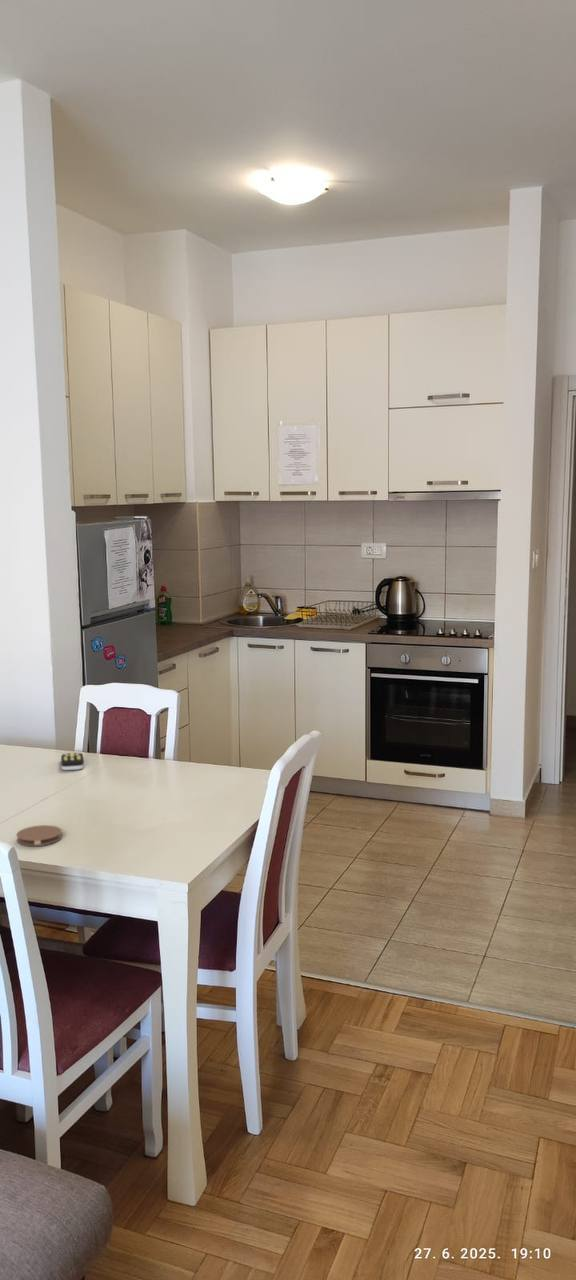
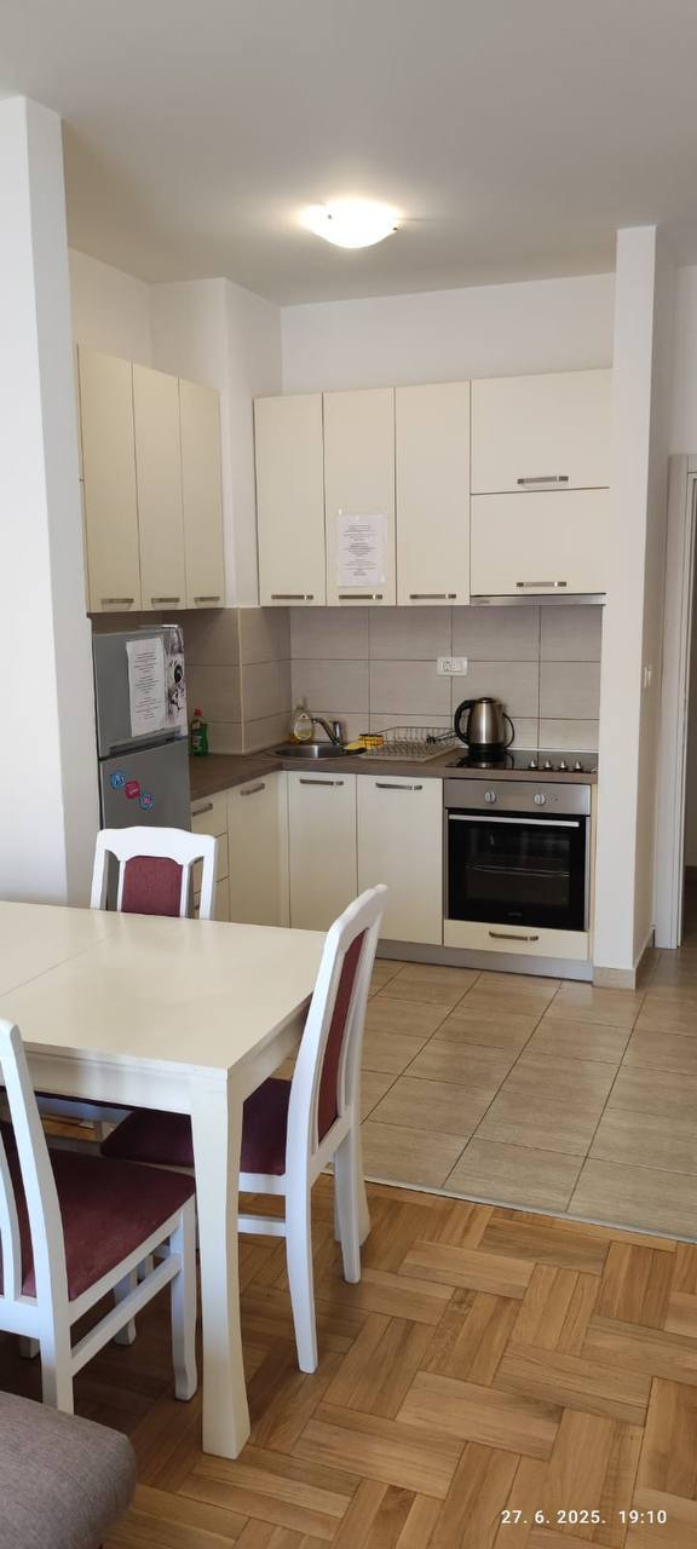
- coaster [15,824,63,847]
- remote control [60,751,85,771]
